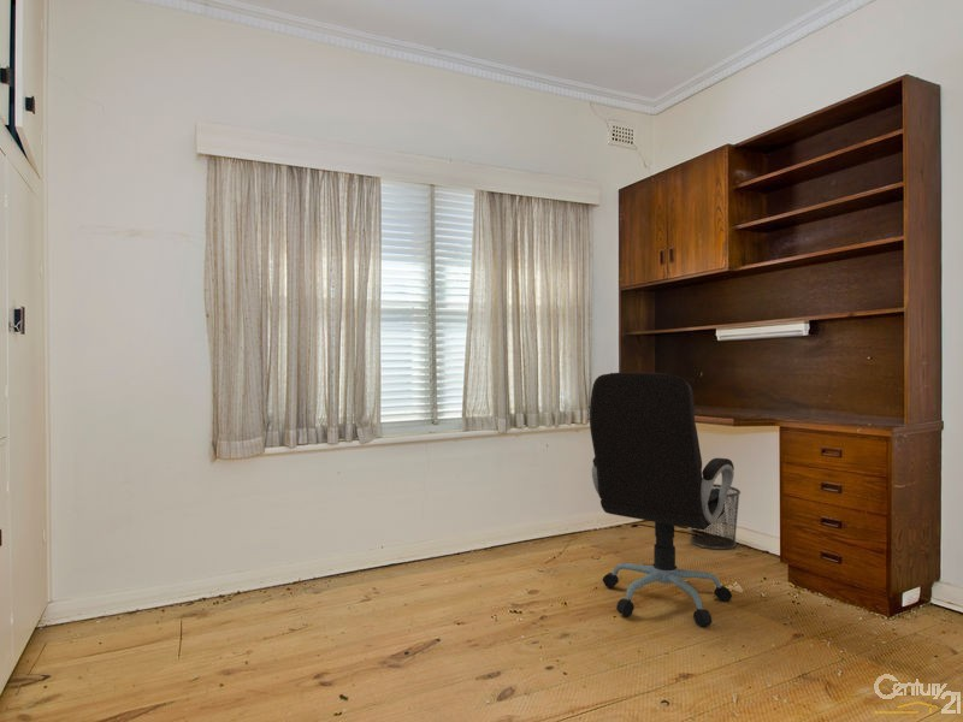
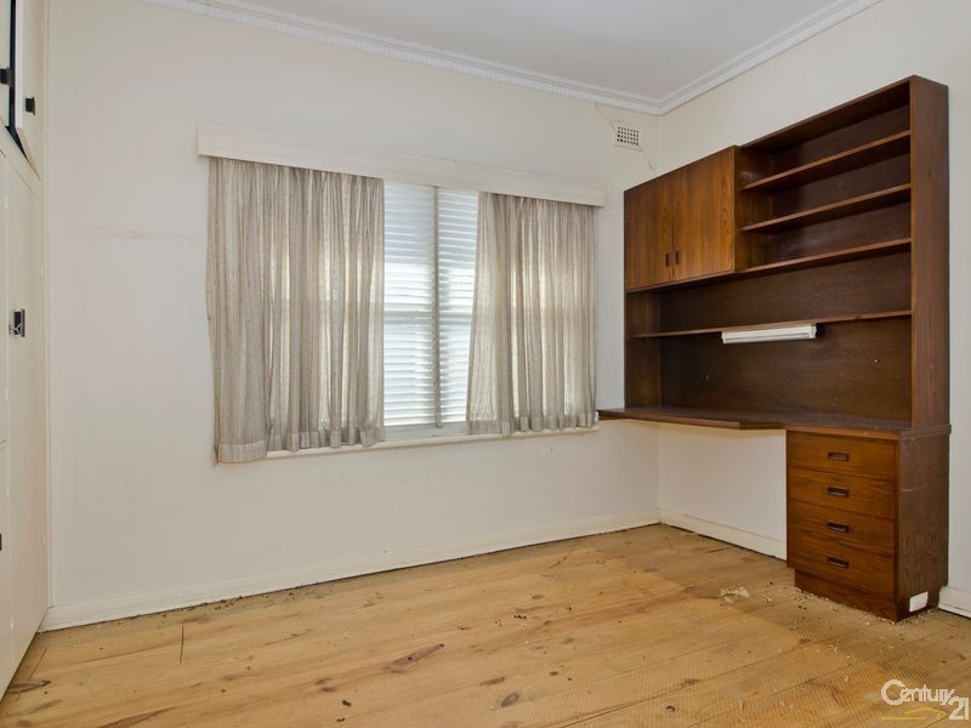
- waste bin [689,483,742,551]
- office chair [589,372,735,628]
